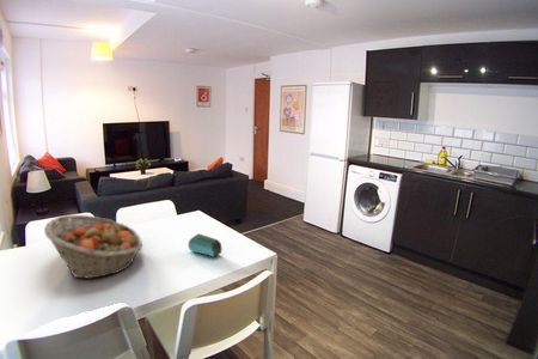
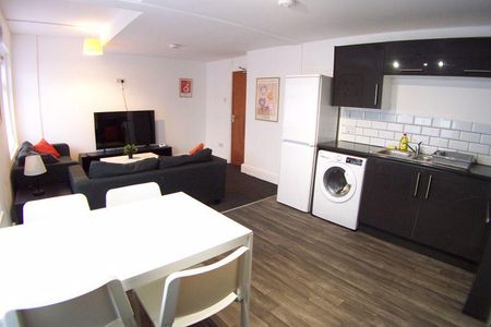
- speaker [187,232,222,257]
- fruit basket [43,214,143,280]
